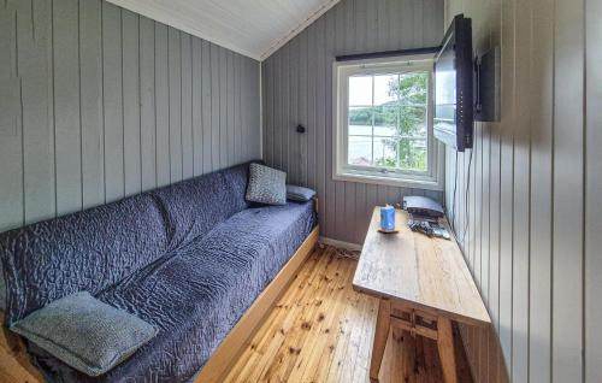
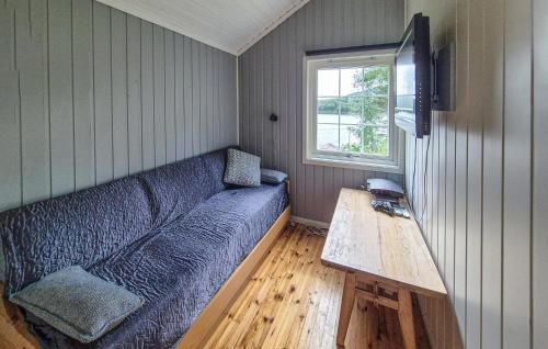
- candle [377,202,401,234]
